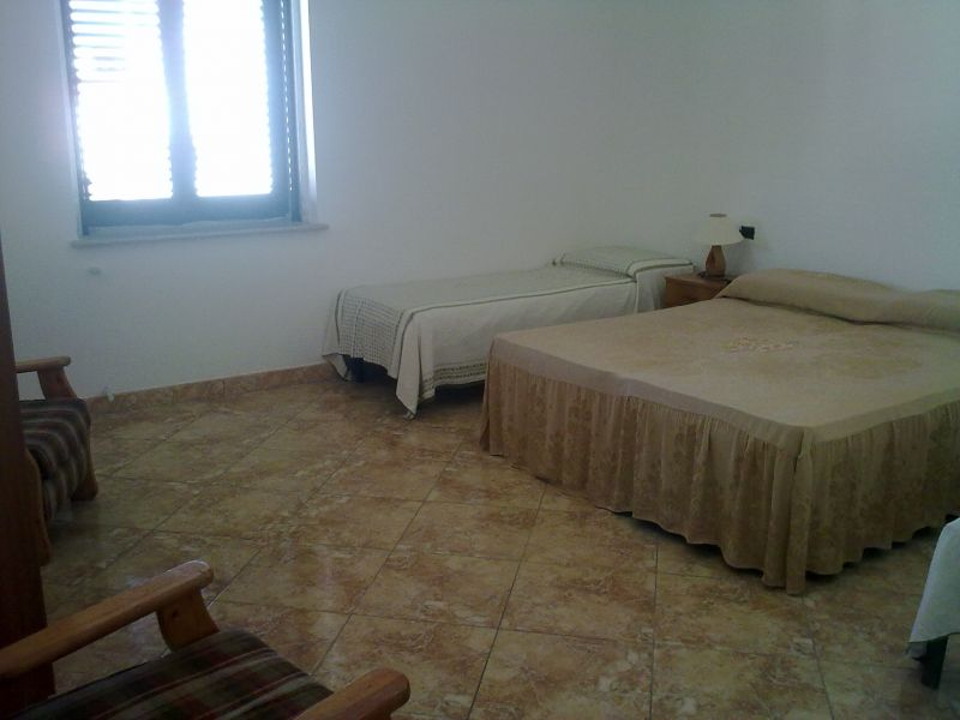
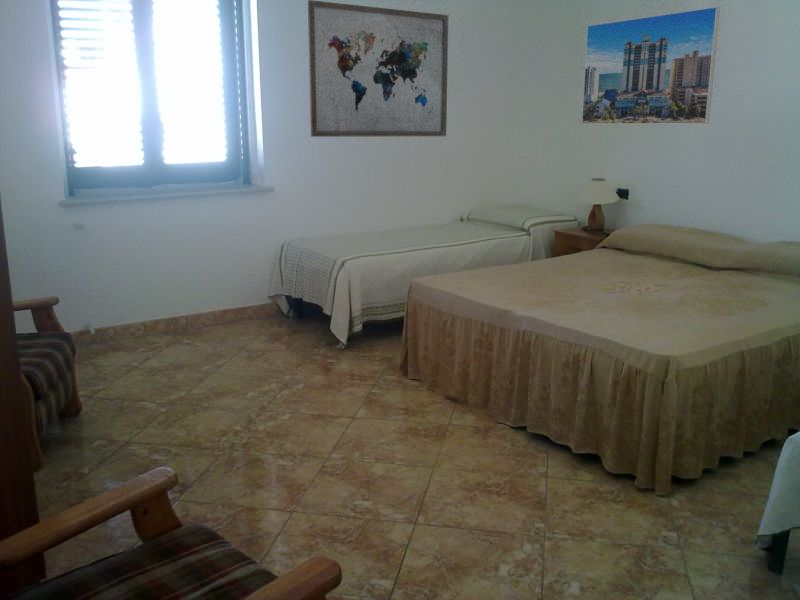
+ wall art [307,0,449,138]
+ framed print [581,6,721,125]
